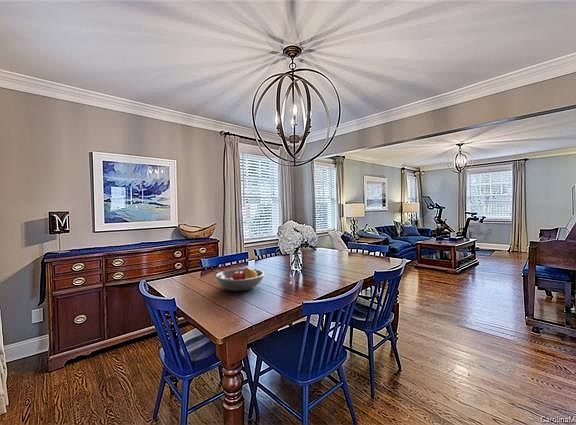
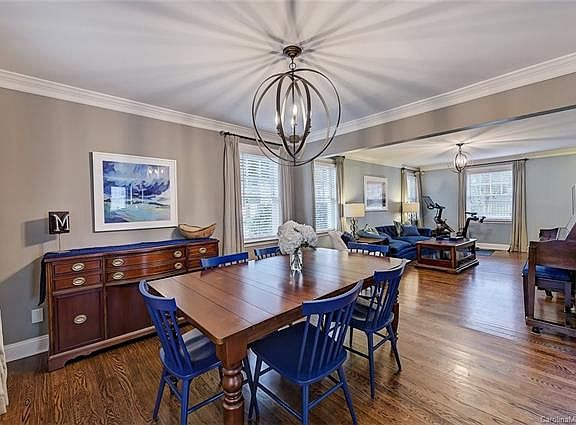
- fruit bowl [214,265,266,292]
